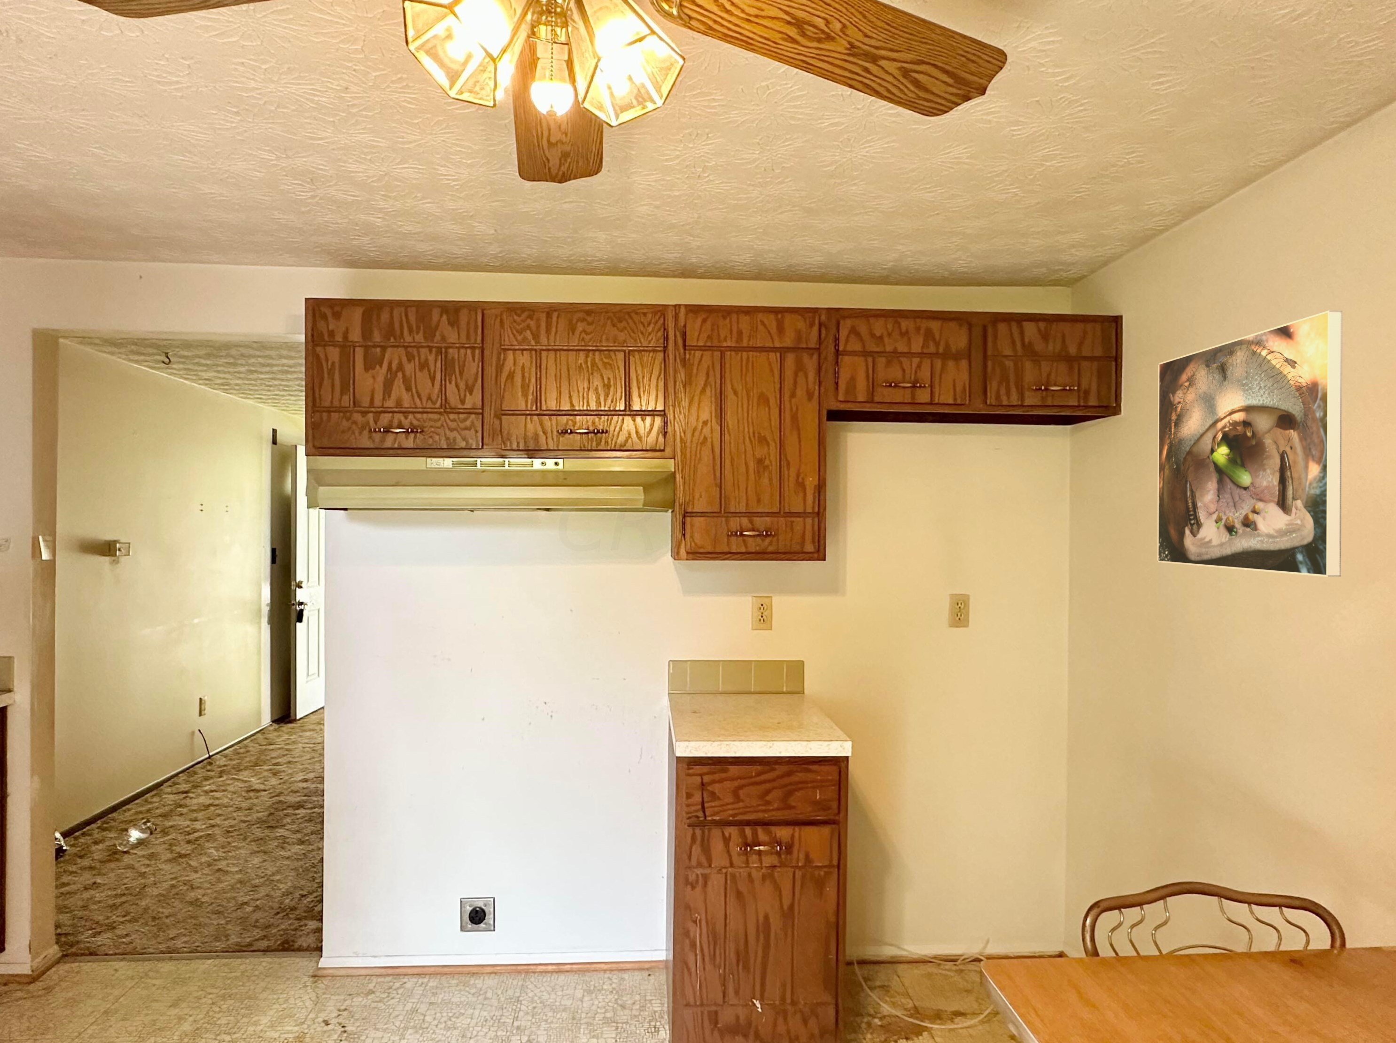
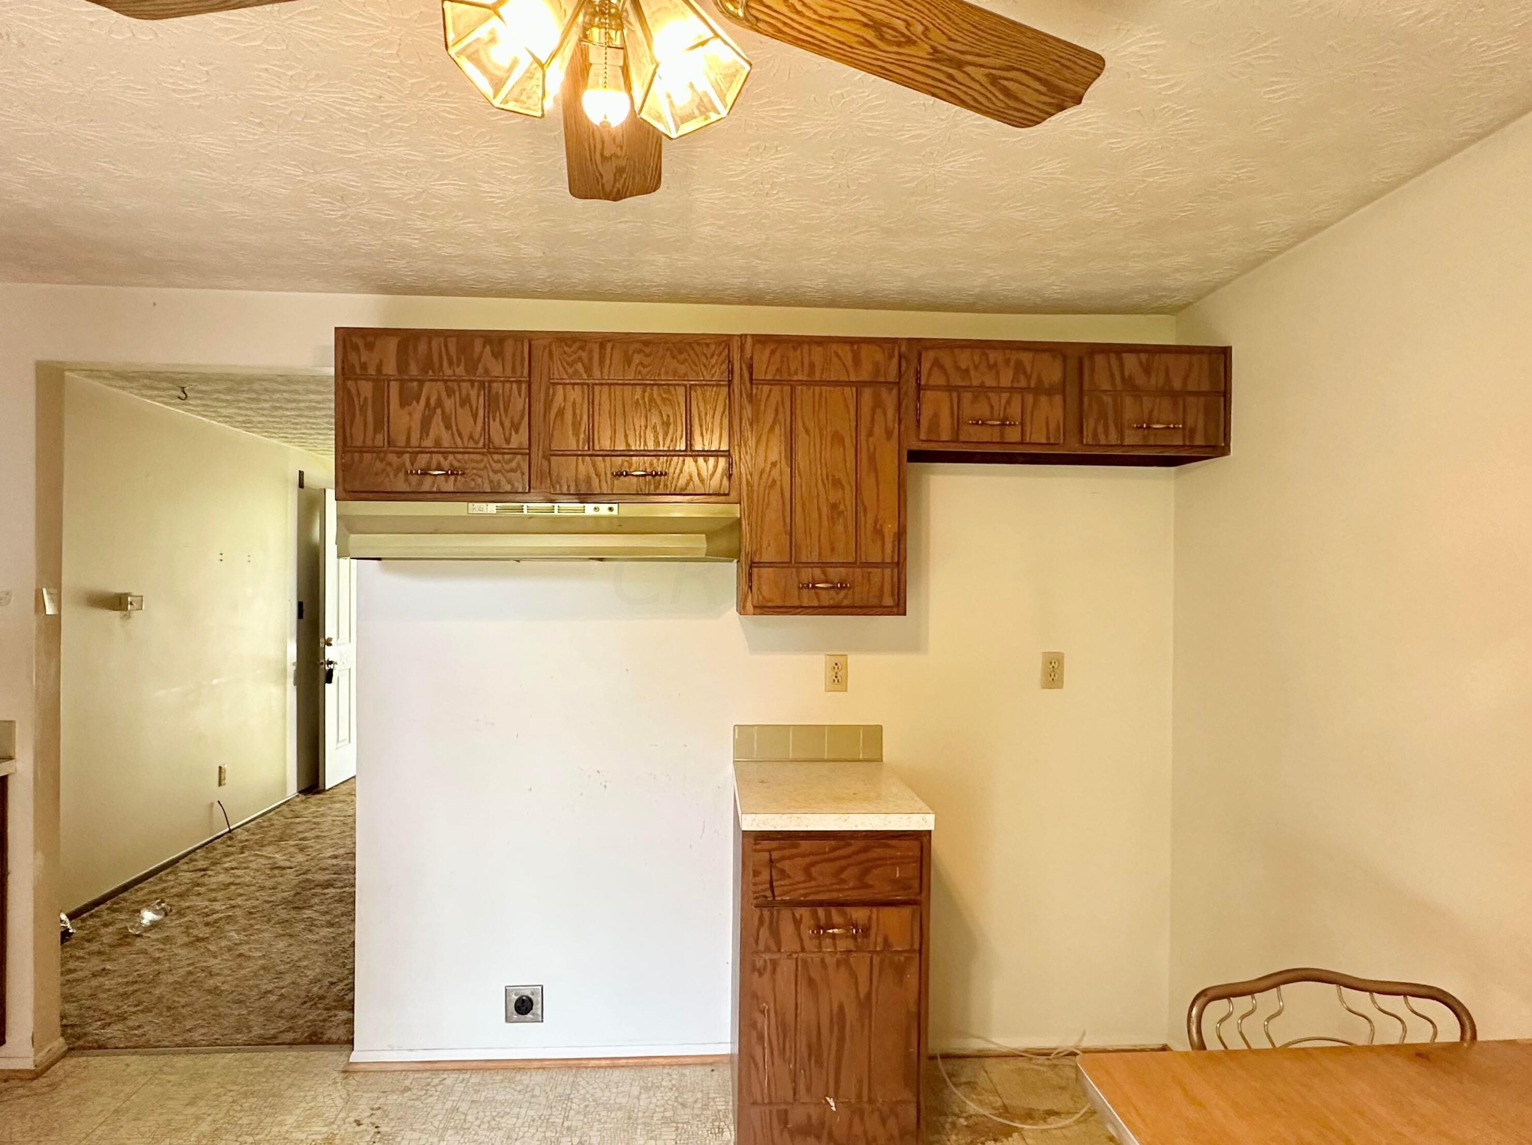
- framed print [1157,310,1343,577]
